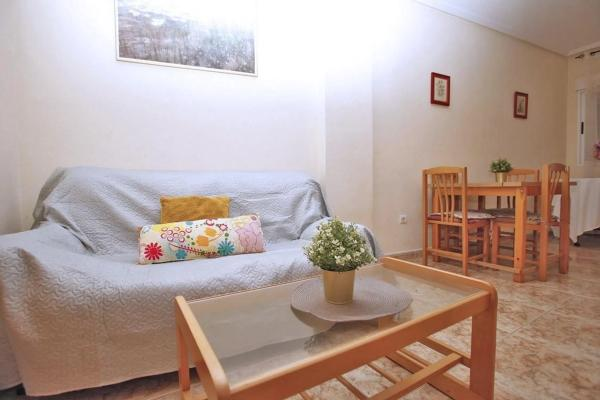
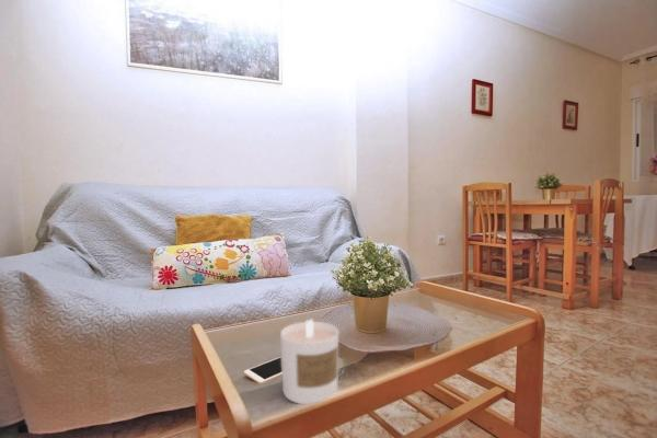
+ cell phone [243,356,283,384]
+ candle [279,318,339,405]
